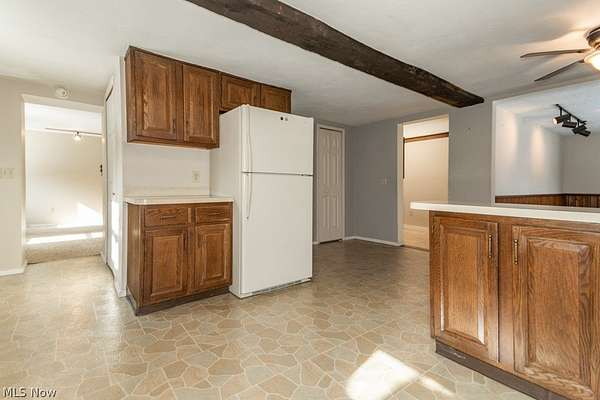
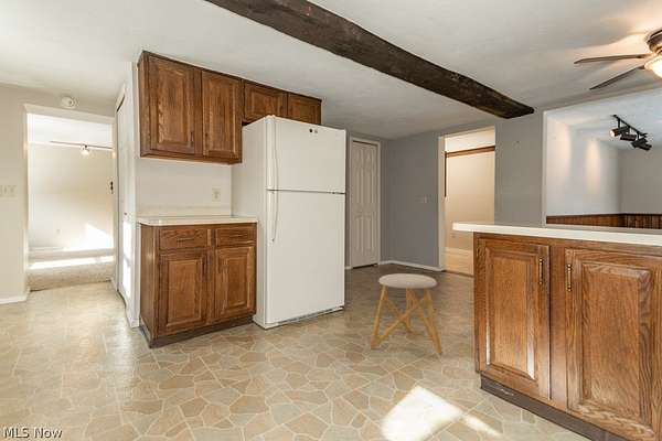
+ stool [370,272,444,357]
